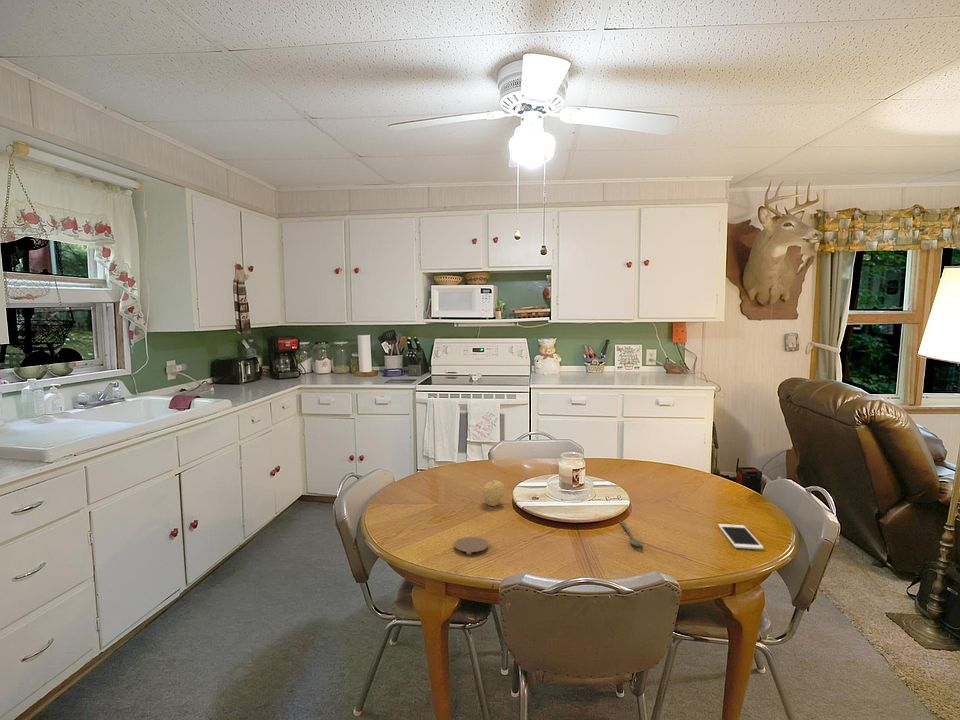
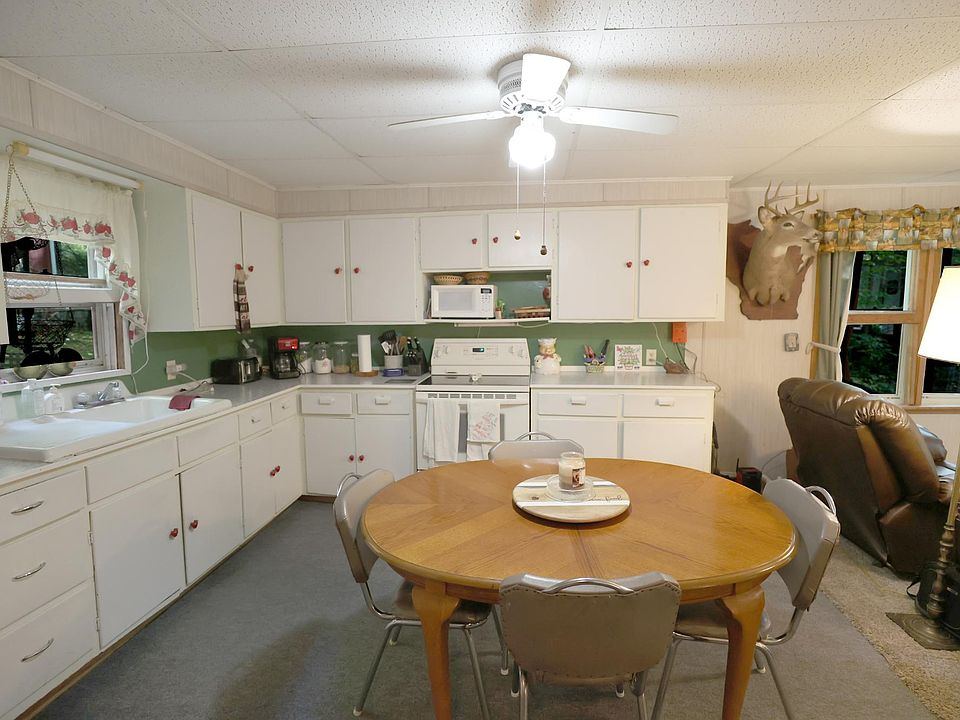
- cell phone [717,523,764,550]
- spoon [618,520,643,547]
- coaster [453,536,490,555]
- fruit [482,478,506,507]
